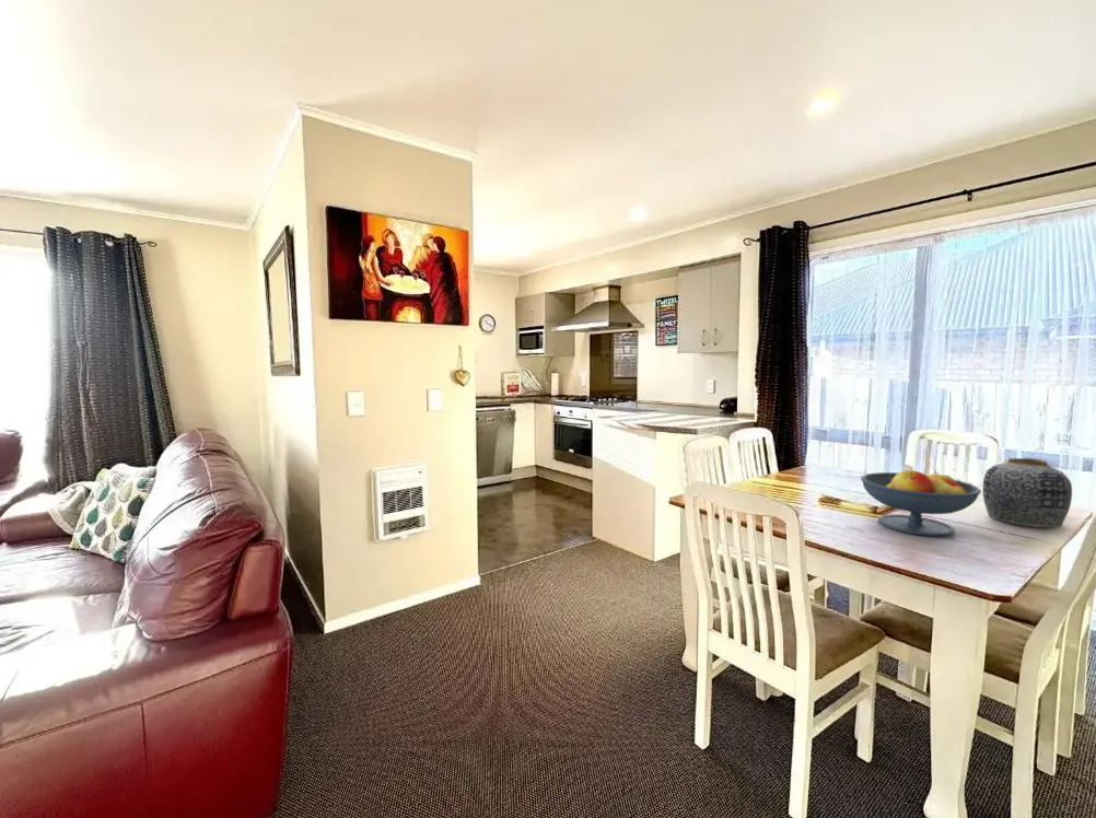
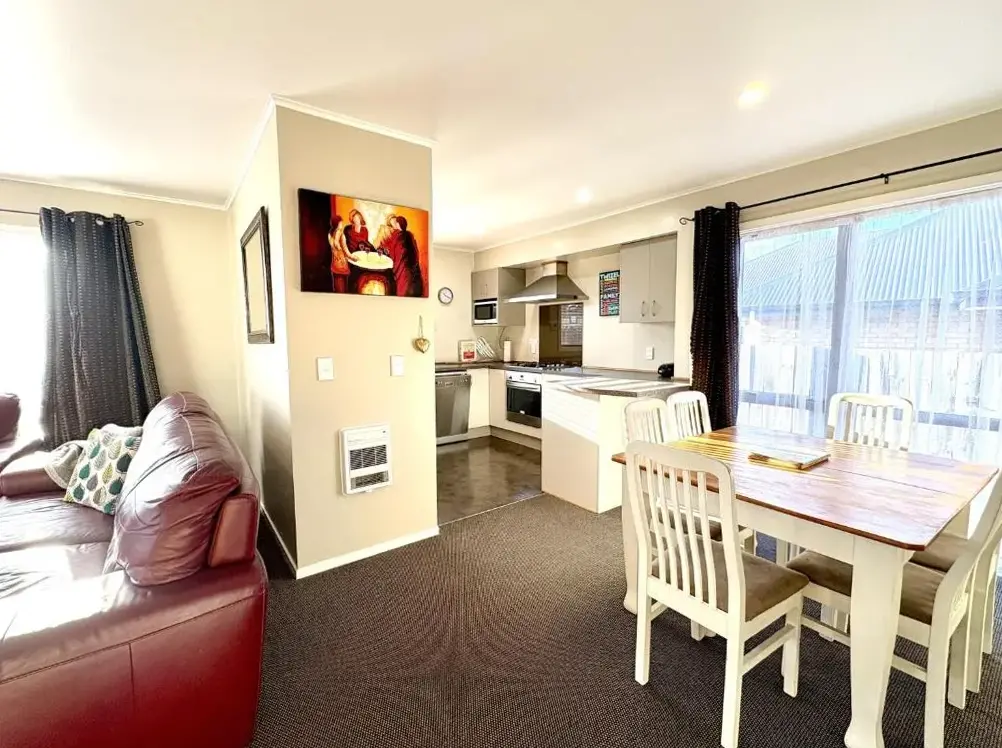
- fruit bowl [860,469,982,537]
- vase [981,456,1073,528]
